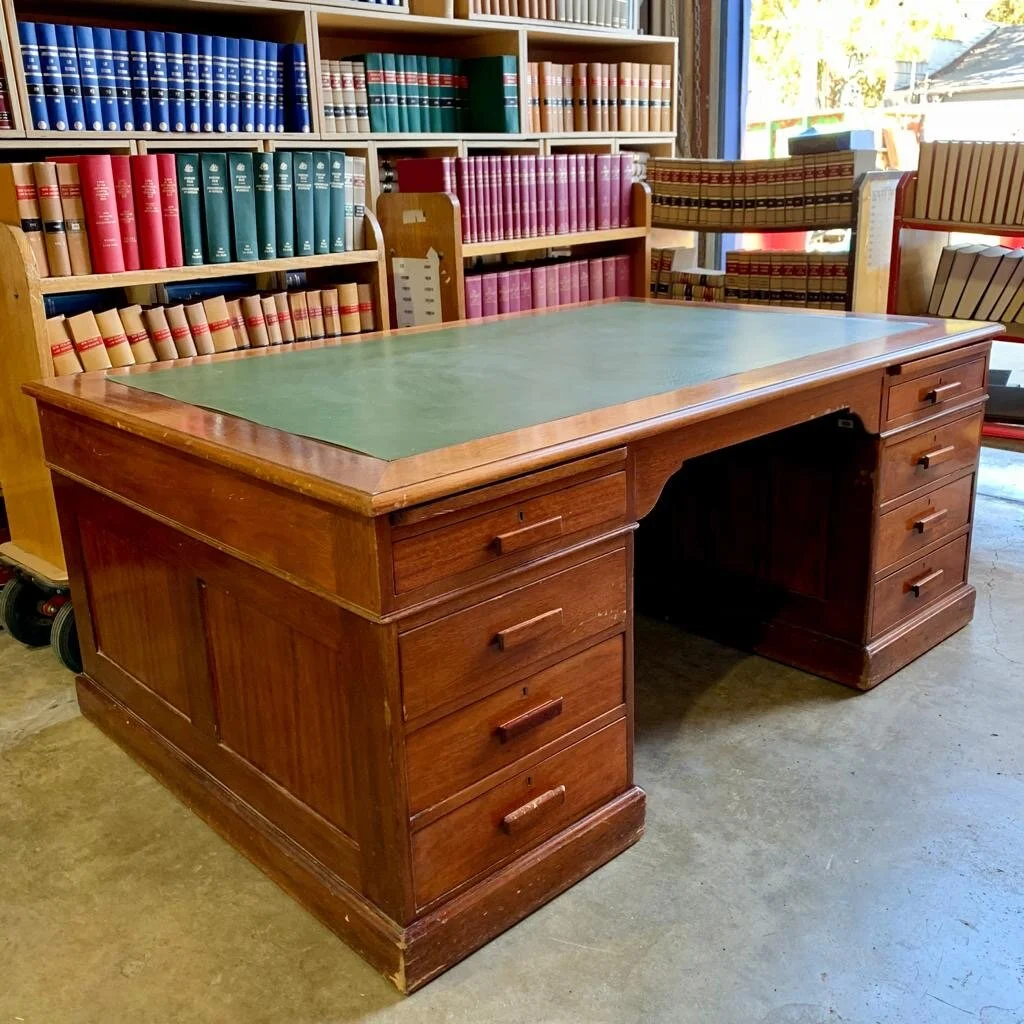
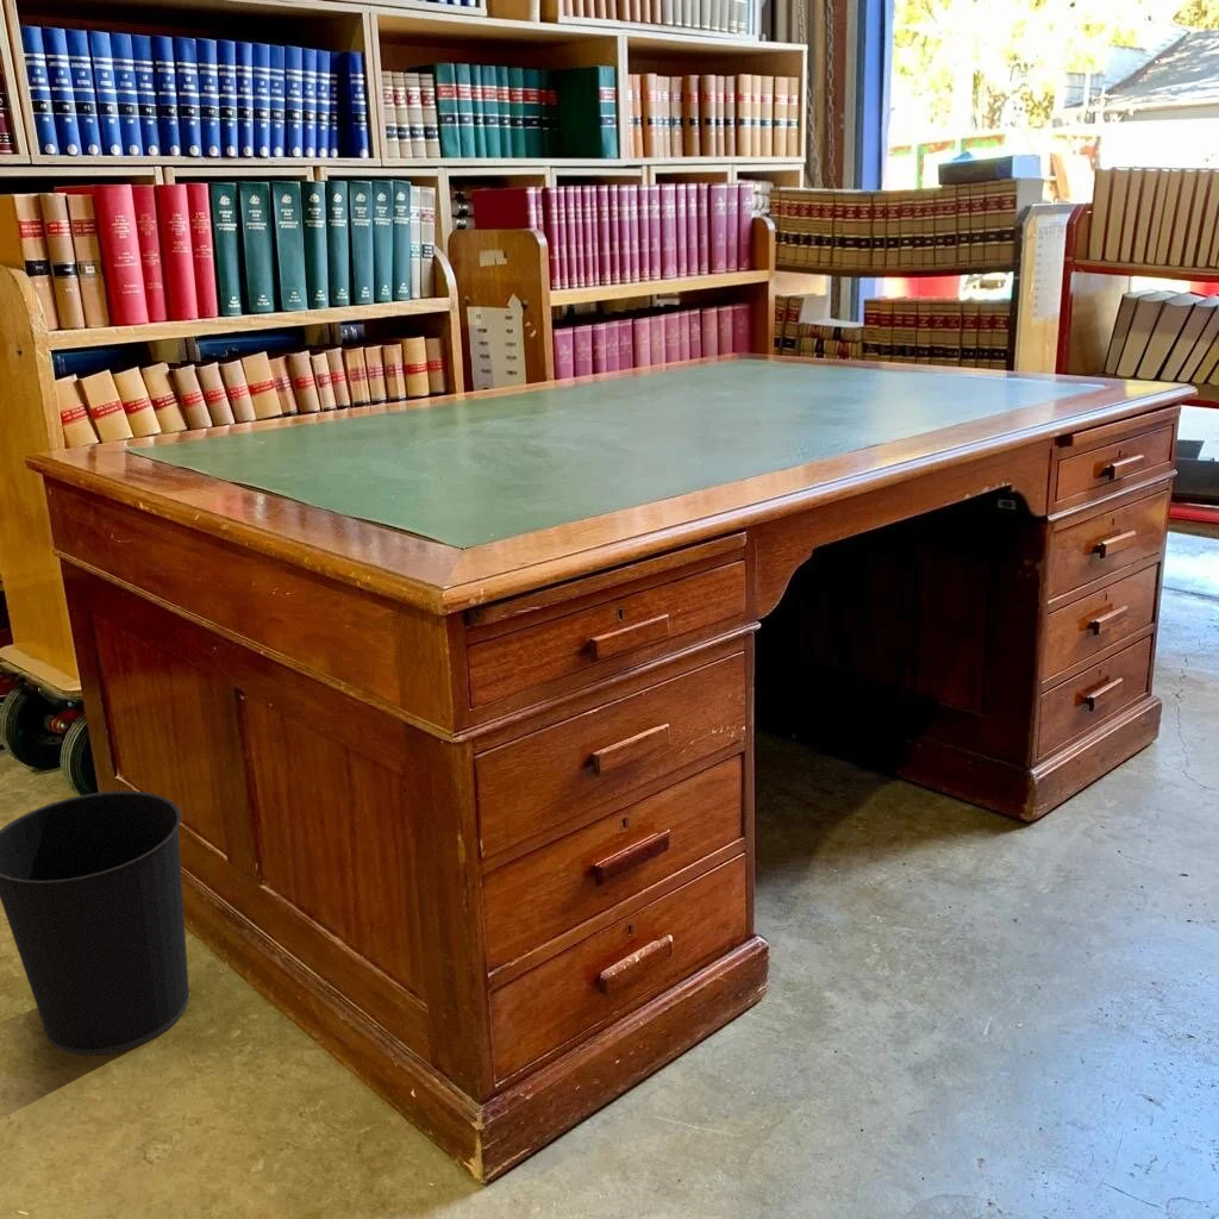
+ wastebasket [0,789,190,1057]
